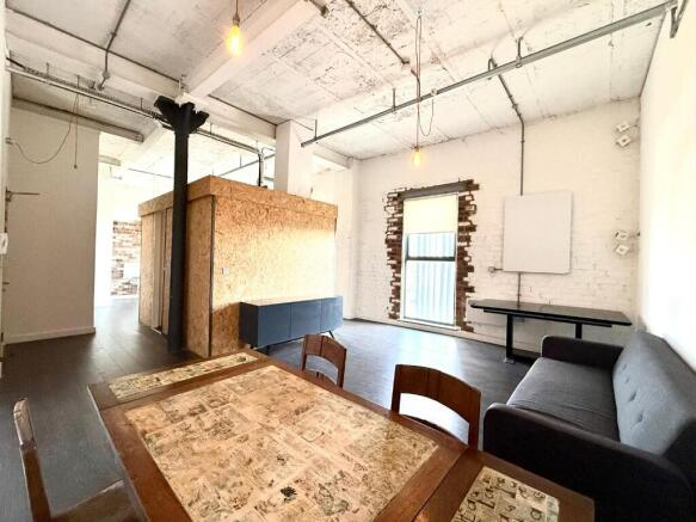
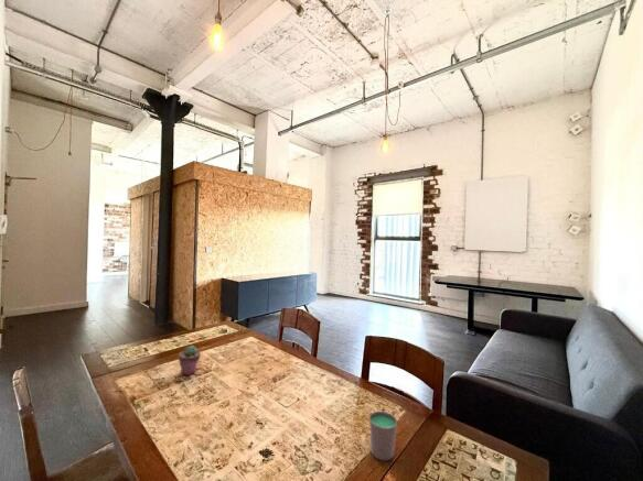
+ potted succulent [178,345,202,376]
+ cup [368,409,398,461]
